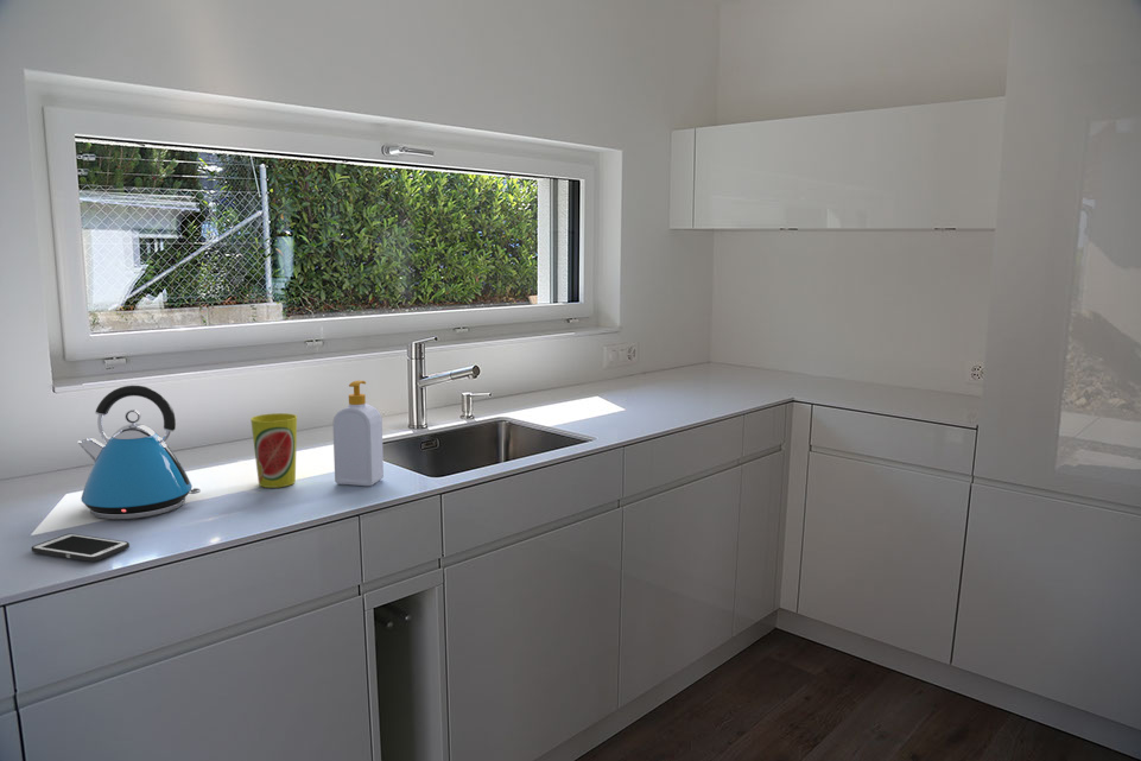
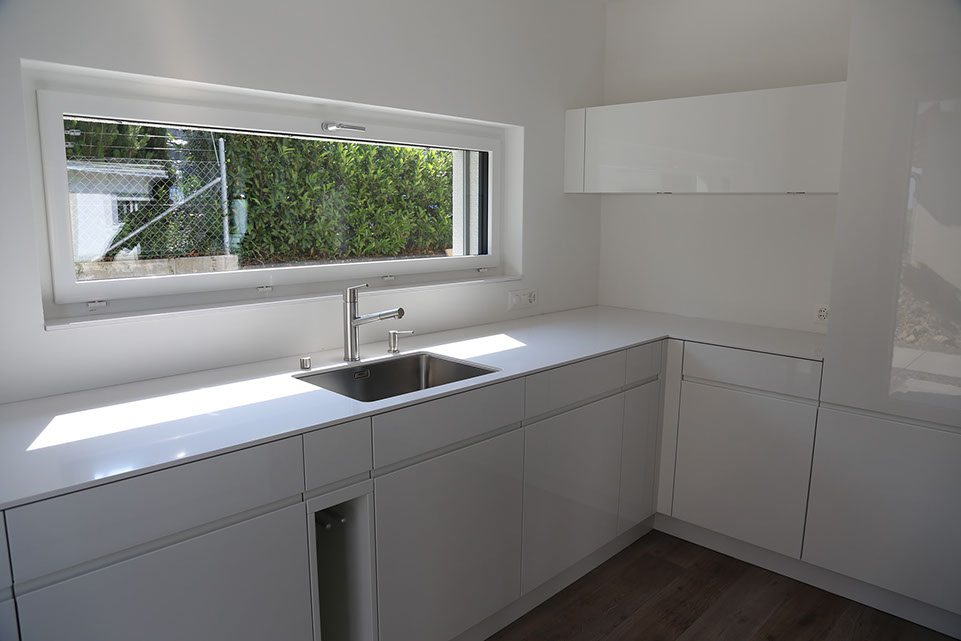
- kettle [76,385,202,520]
- soap bottle [331,380,385,487]
- cell phone [30,533,131,563]
- cup [249,412,298,489]
